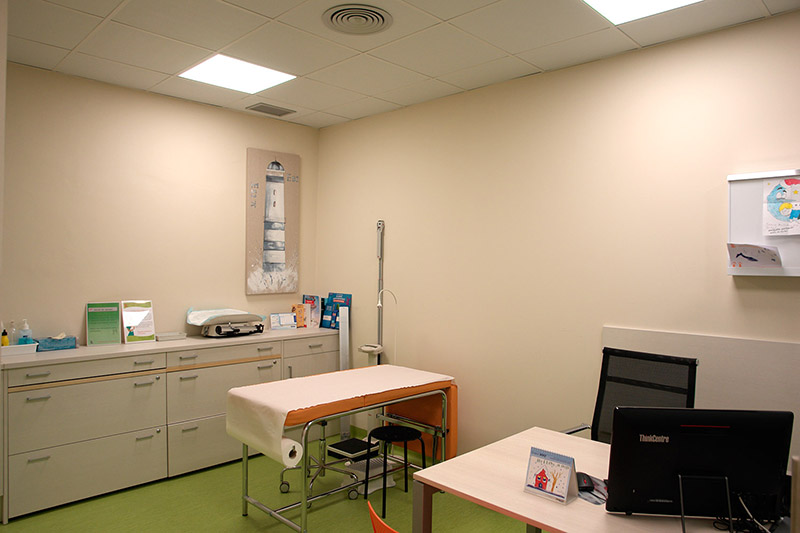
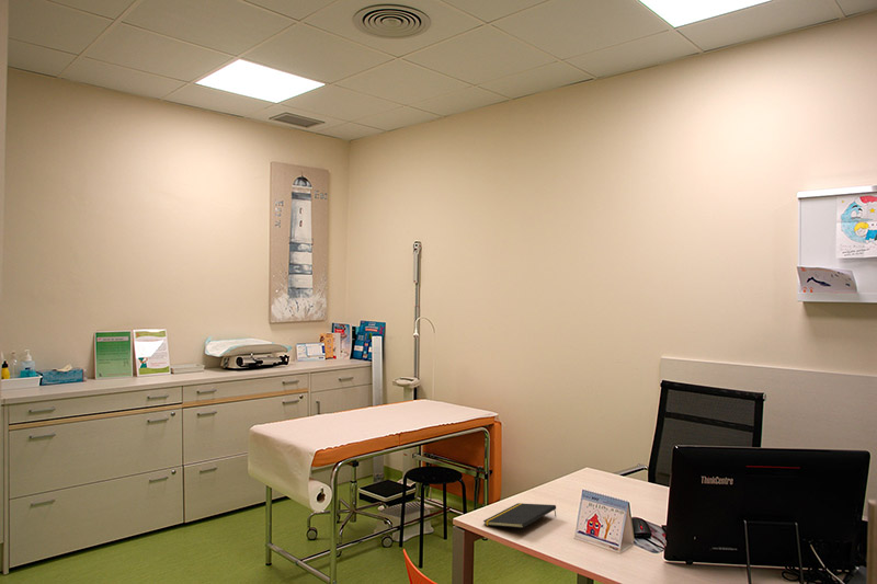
+ notepad [482,502,557,529]
